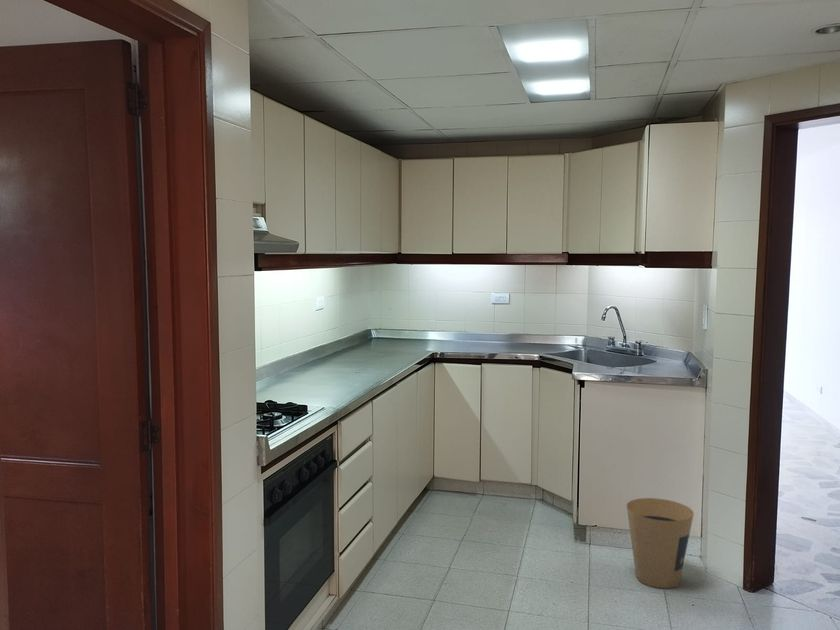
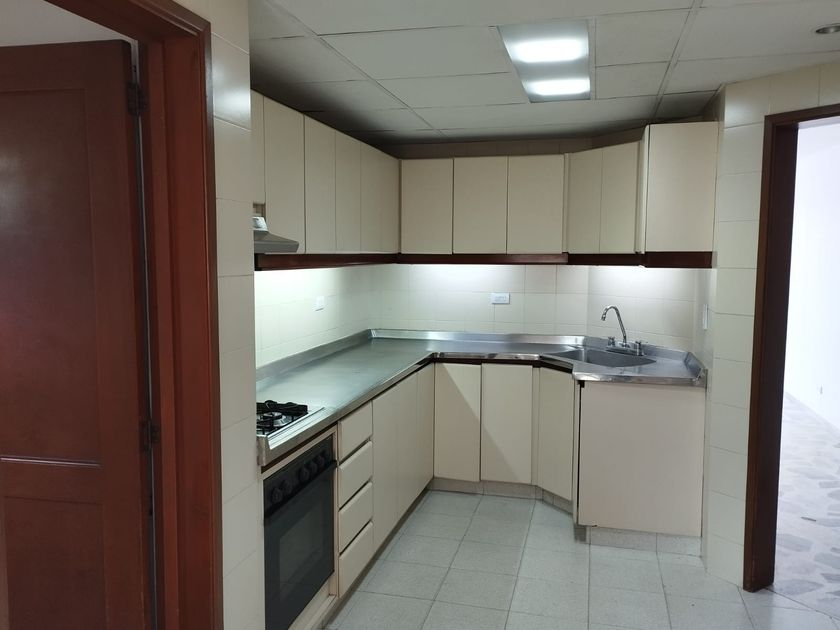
- trash can [626,497,695,590]
